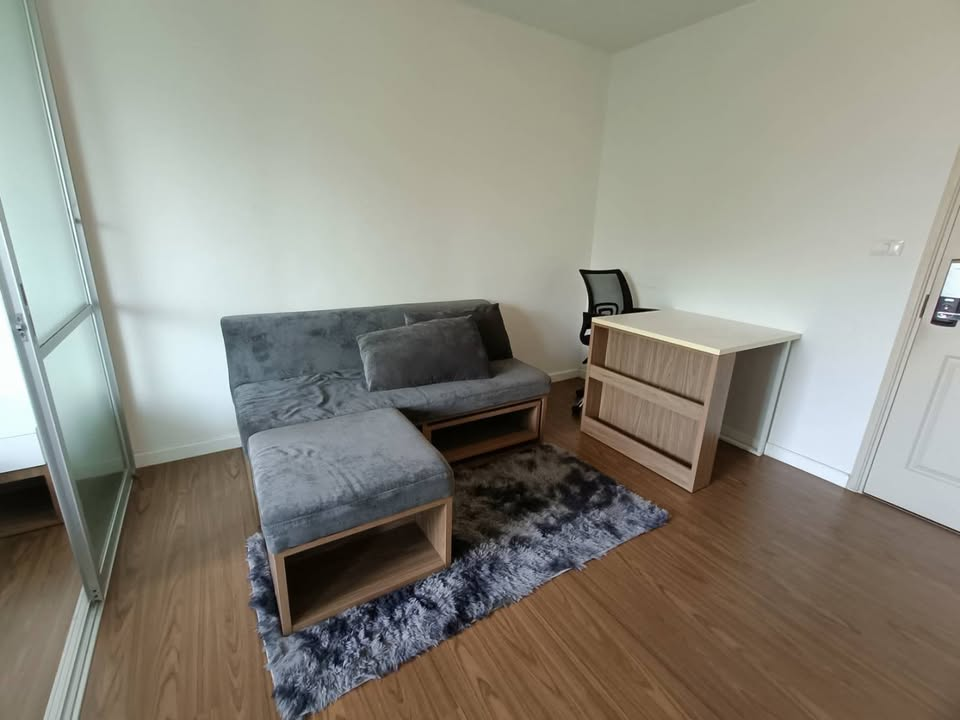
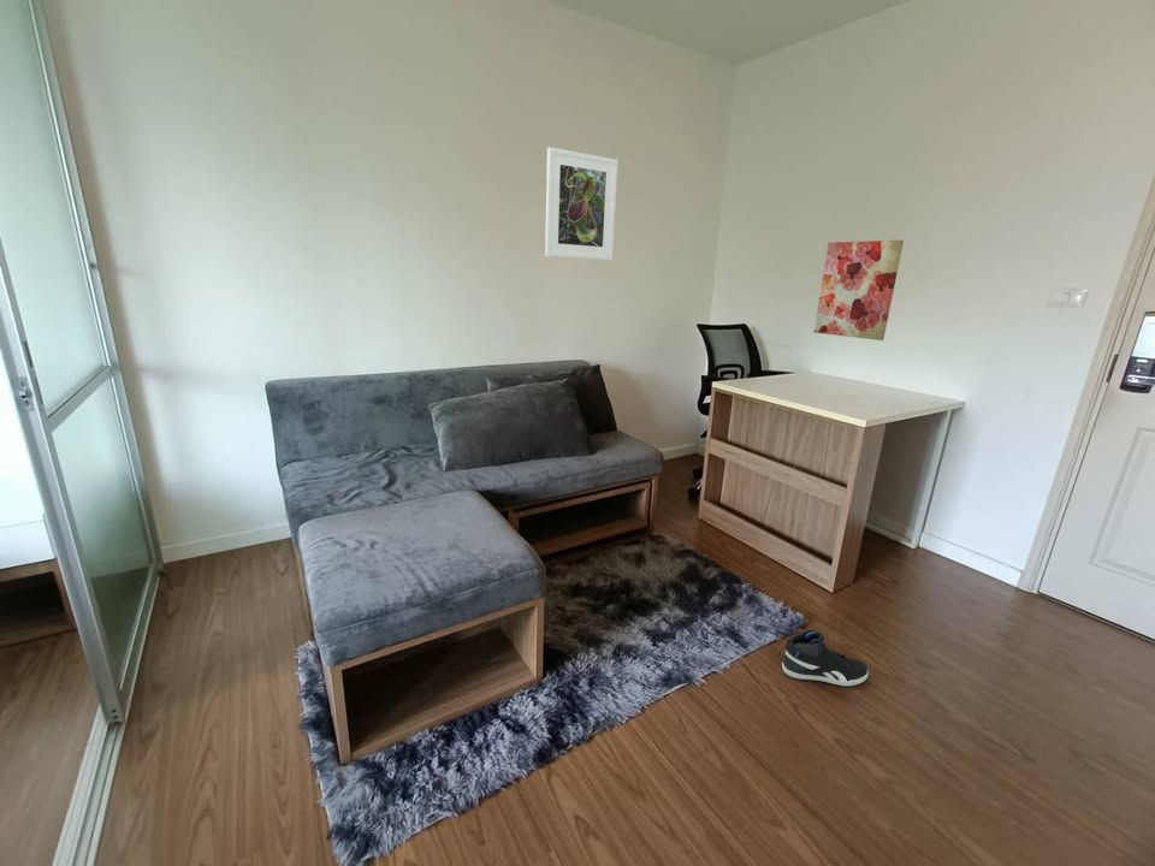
+ wall art [812,239,905,342]
+ sneaker [781,629,869,687]
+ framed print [544,147,620,262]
